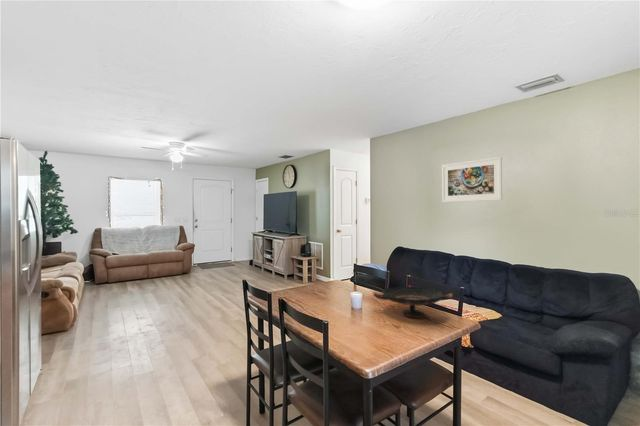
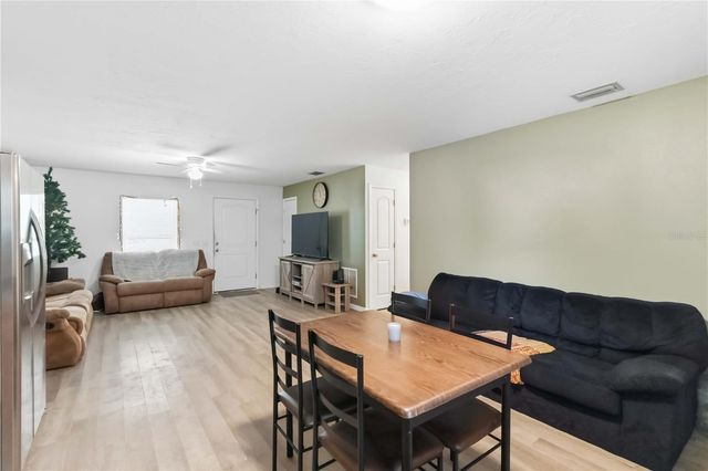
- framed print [441,156,503,203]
- decorative bowl [372,286,454,319]
